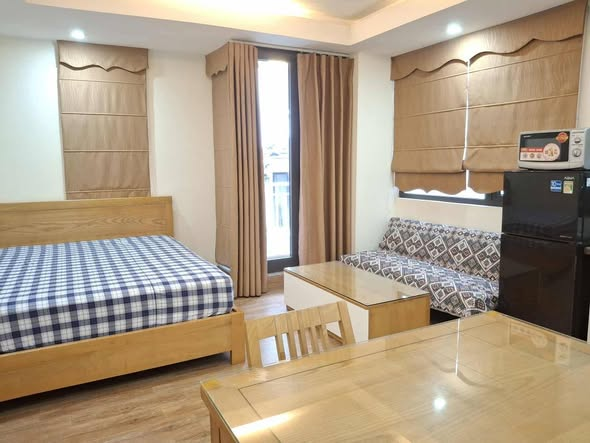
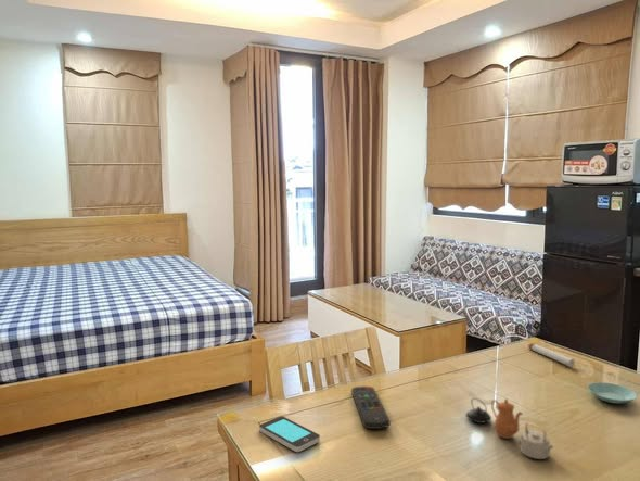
+ remote control [350,385,392,430]
+ saucer [587,381,638,405]
+ candle [526,342,576,368]
+ teapot [464,397,554,460]
+ smartphone [258,416,321,453]
